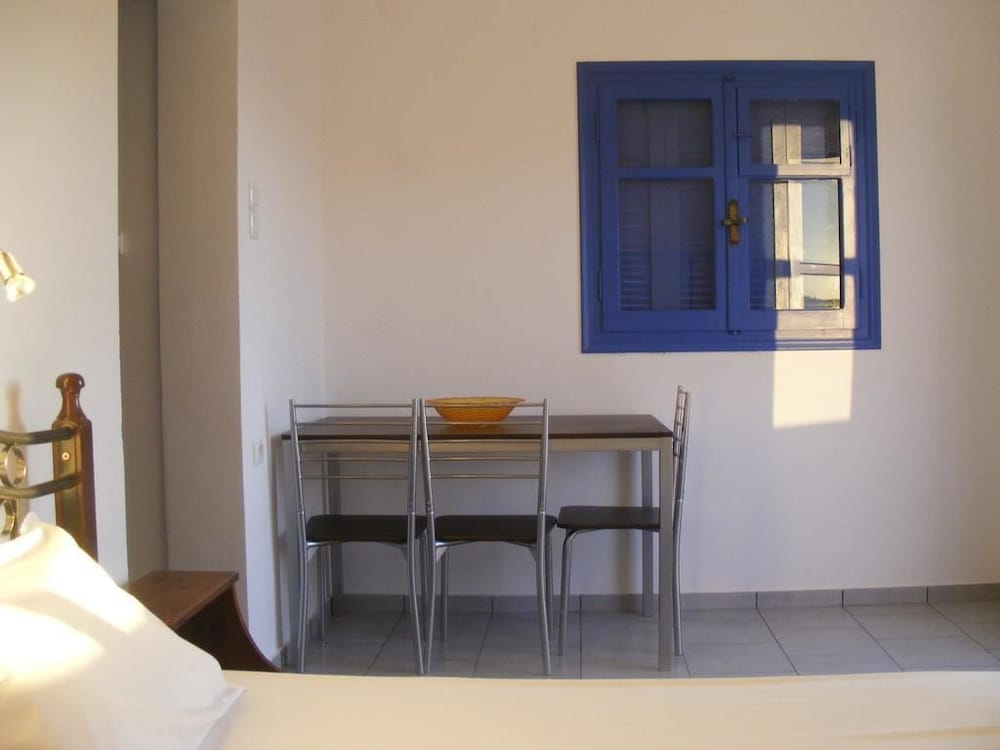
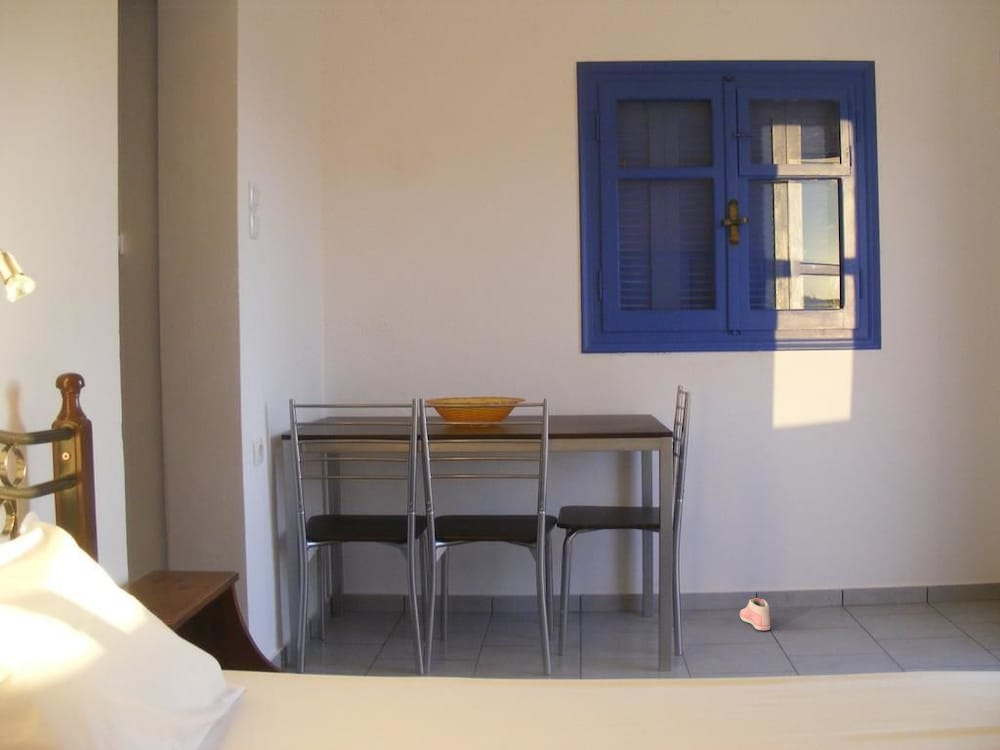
+ sneaker [739,597,771,631]
